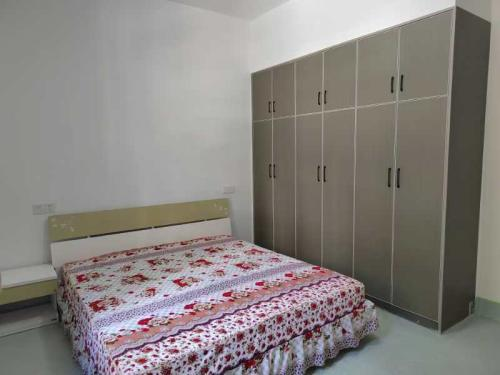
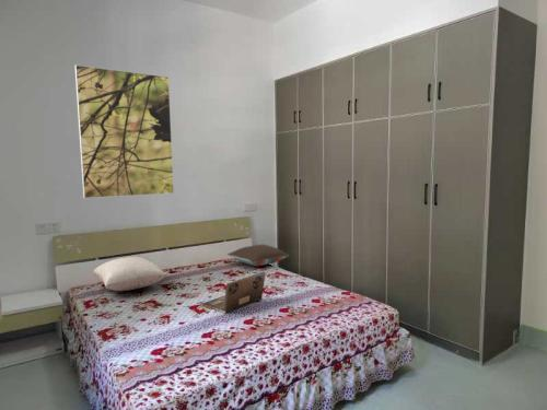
+ pillow [92,256,167,292]
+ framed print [74,63,175,199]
+ laptop [201,271,267,314]
+ pillow [226,244,291,268]
